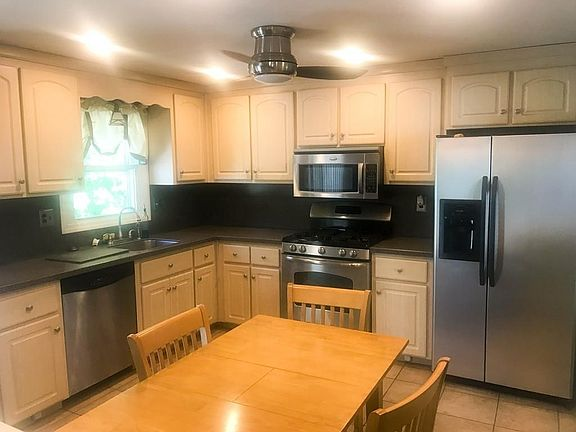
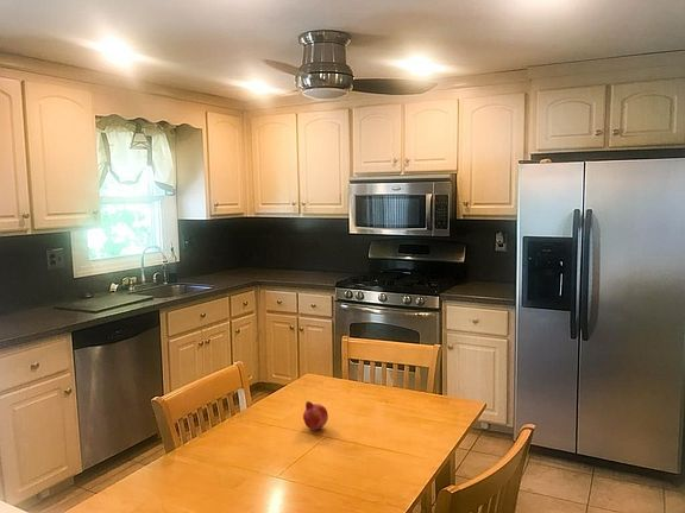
+ fruit [302,400,329,431]
